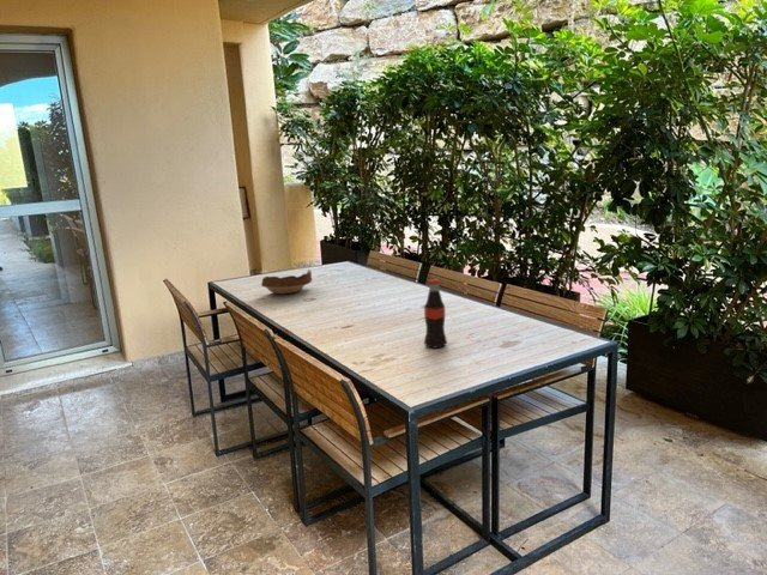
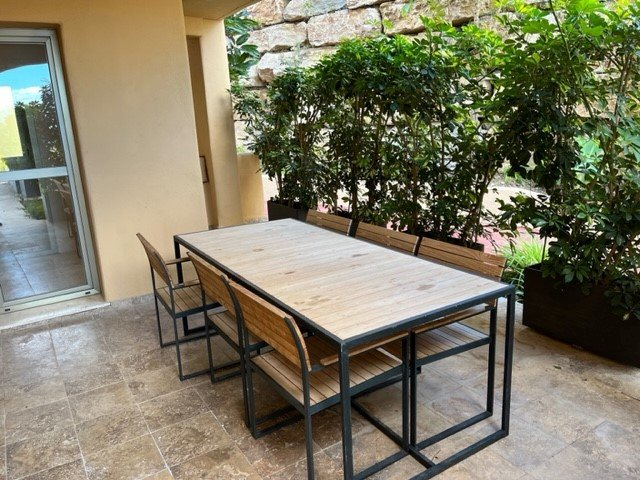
- bowl [260,268,313,295]
- bottle [423,278,448,350]
